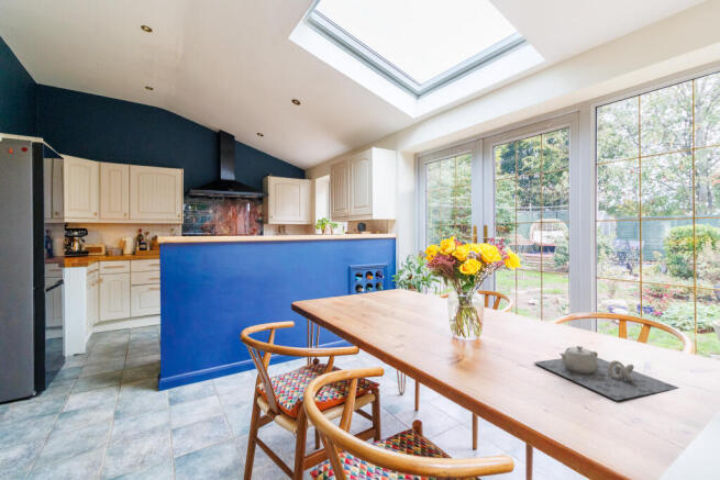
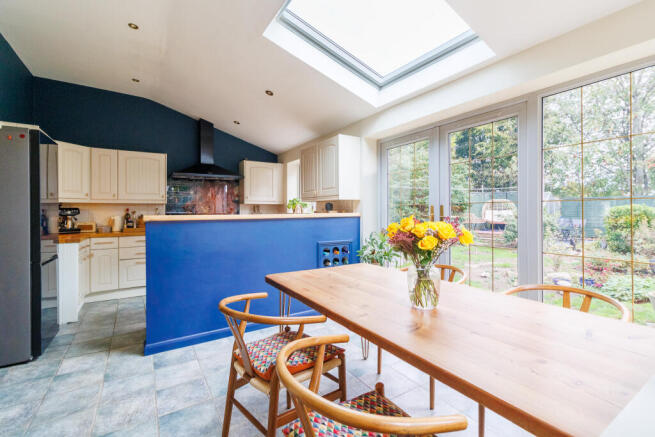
- teapot [533,345,679,401]
